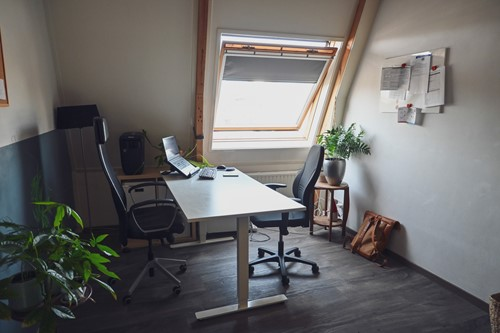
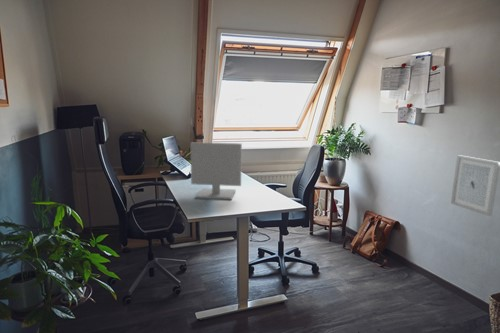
+ wall art [450,154,500,217]
+ computer monitor [189,141,243,201]
